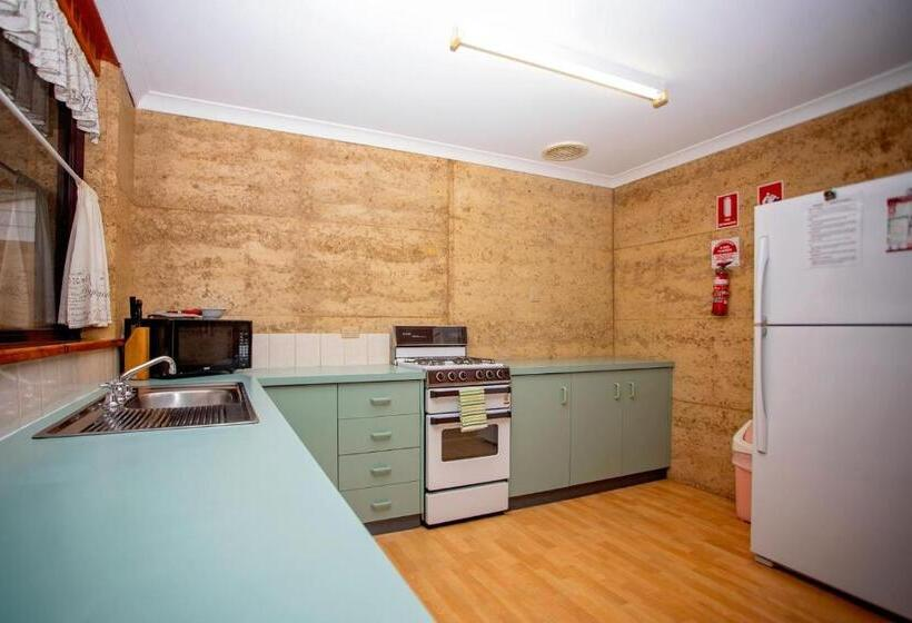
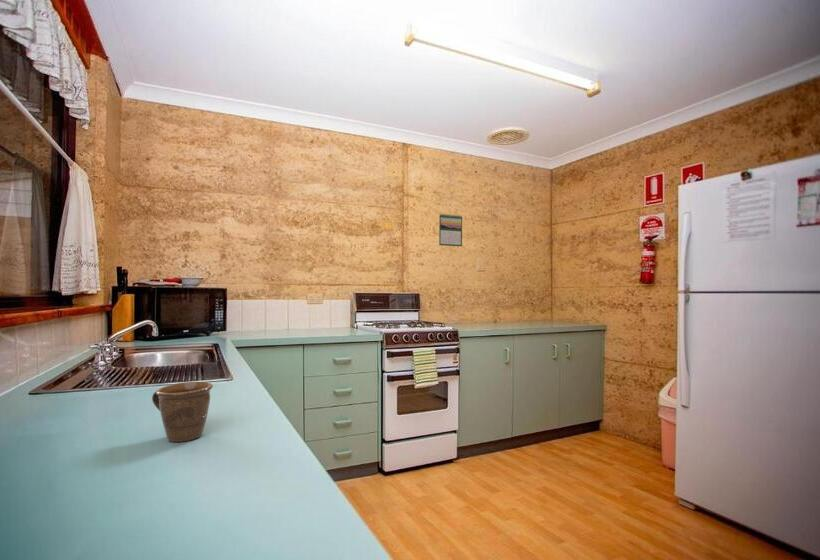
+ mug [151,381,214,443]
+ calendar [438,213,463,247]
